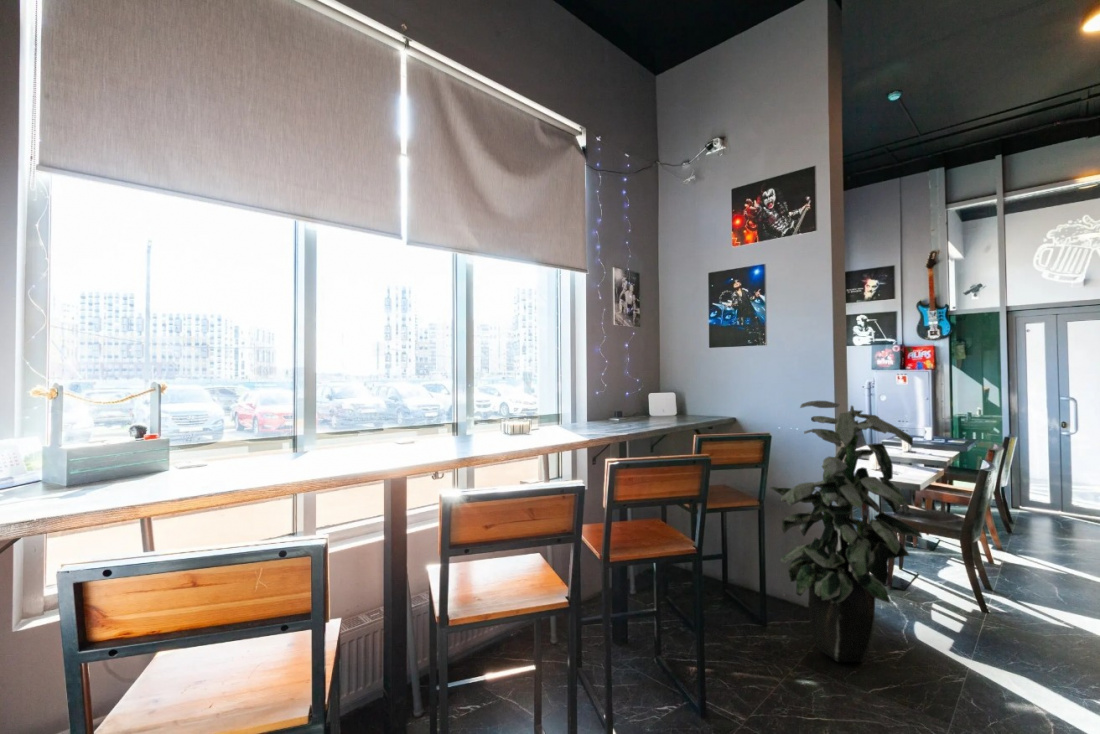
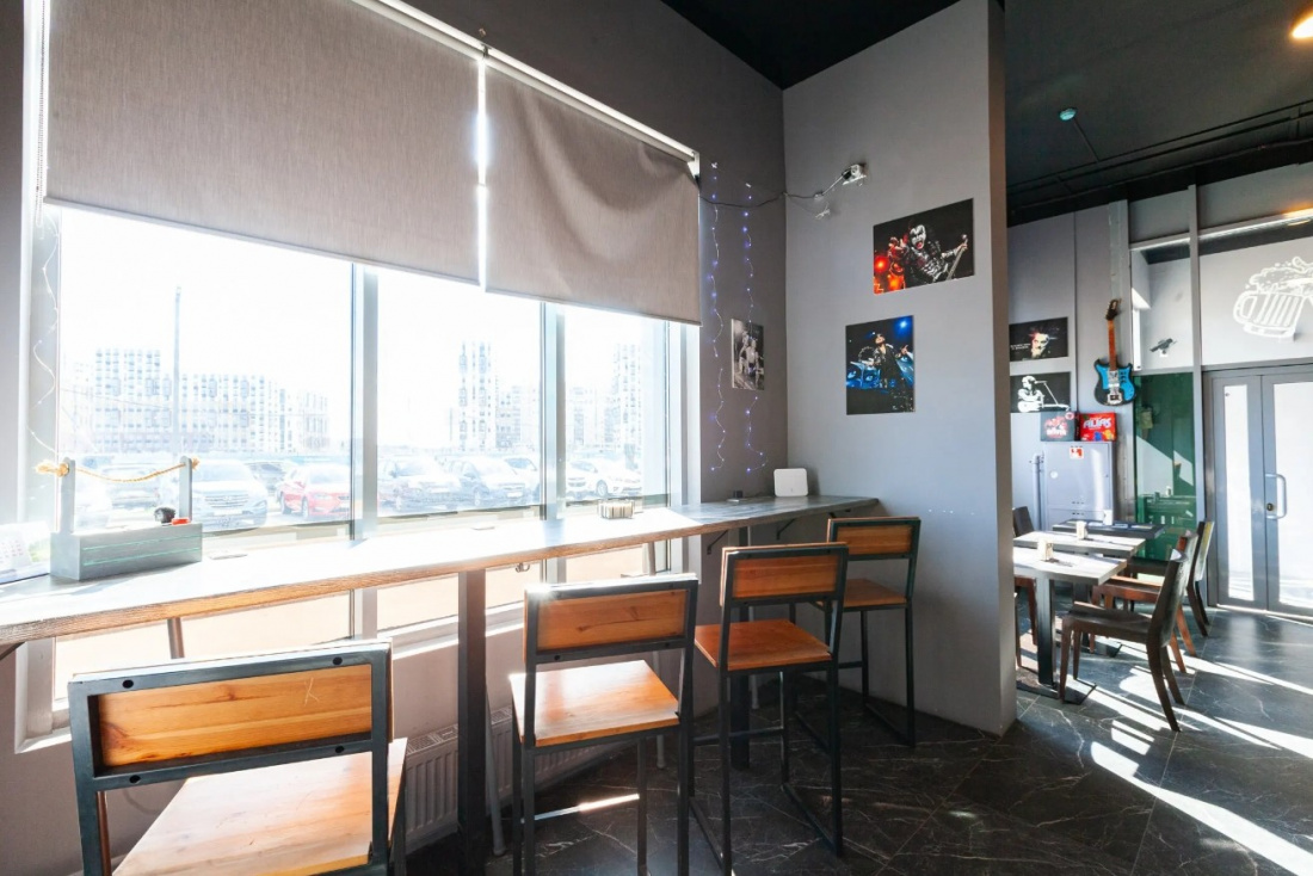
- indoor plant [769,400,924,663]
